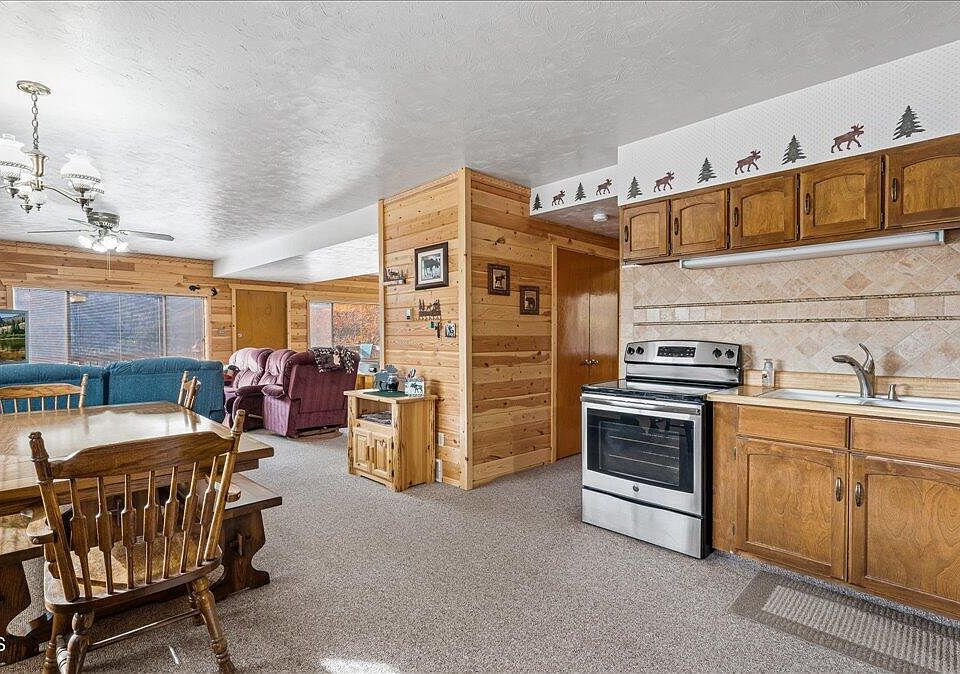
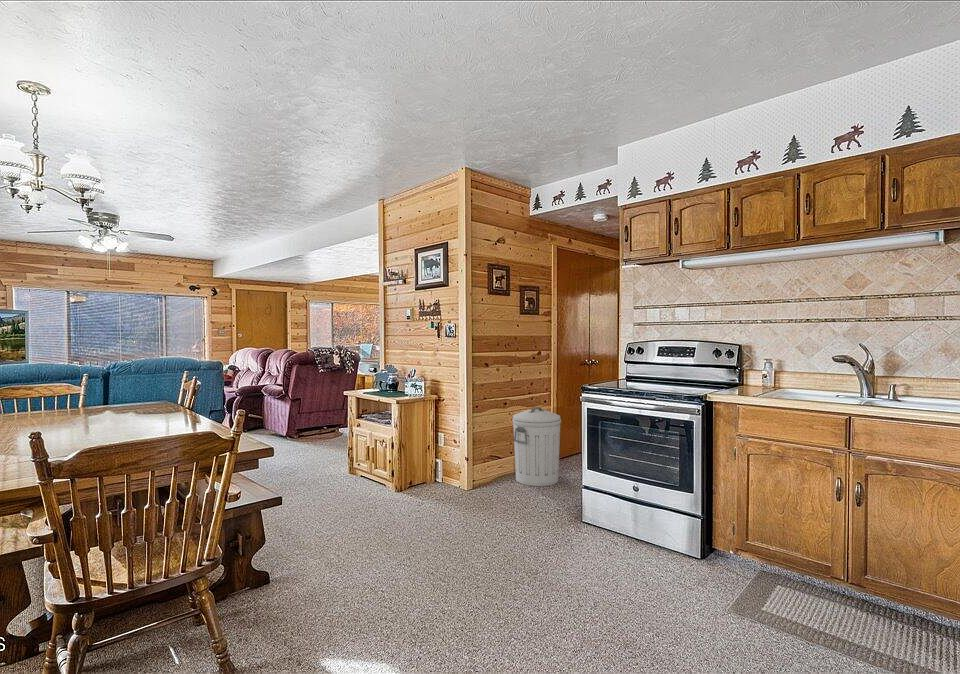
+ trash can [512,407,562,487]
